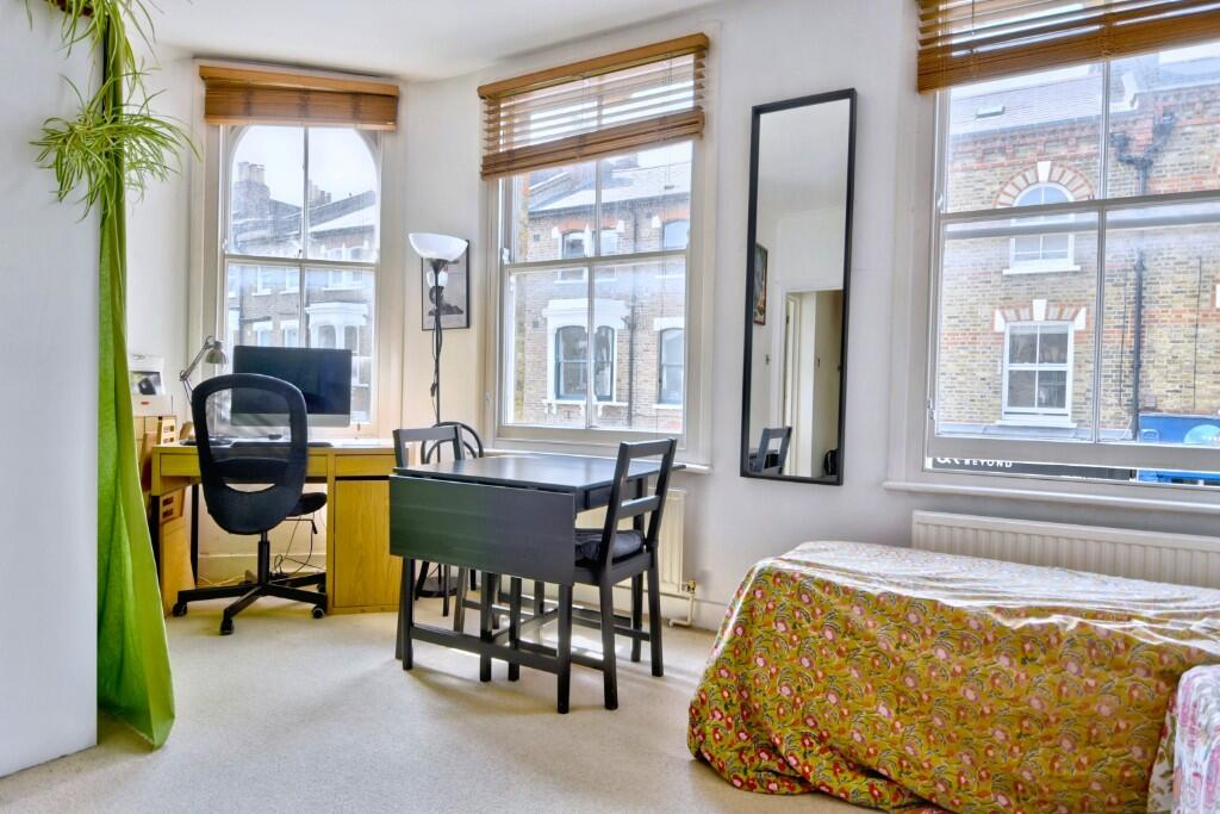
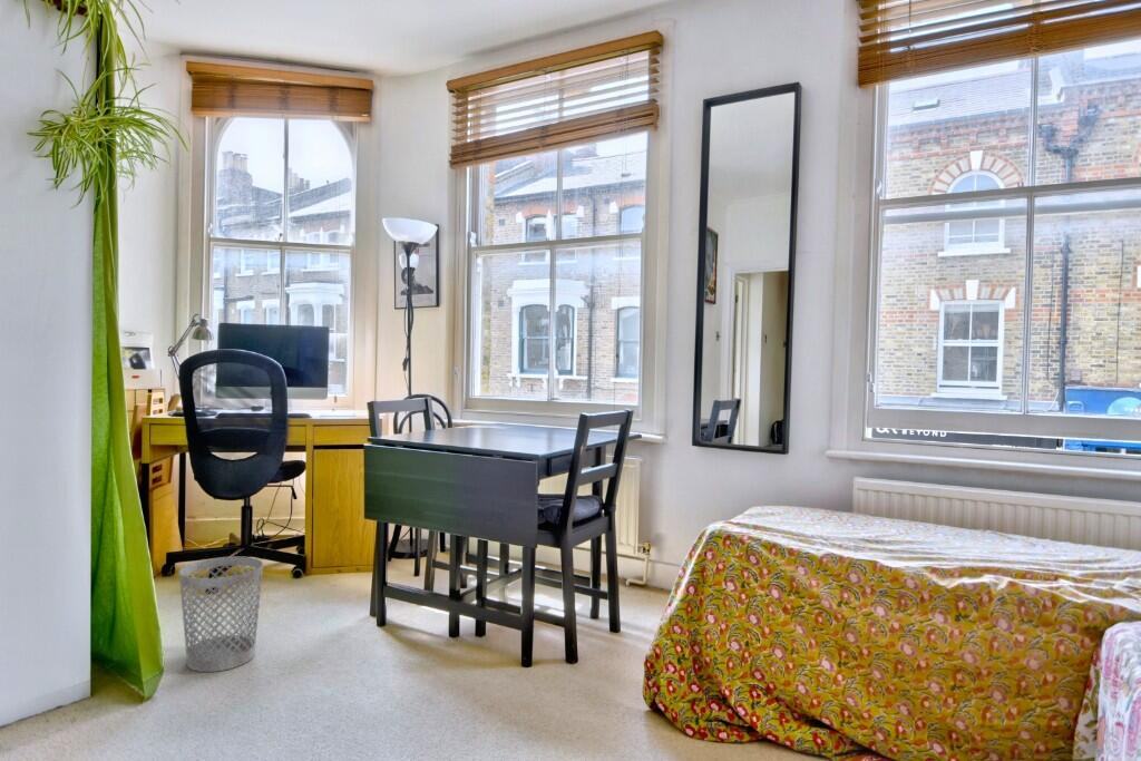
+ wastebasket [178,555,264,673]
